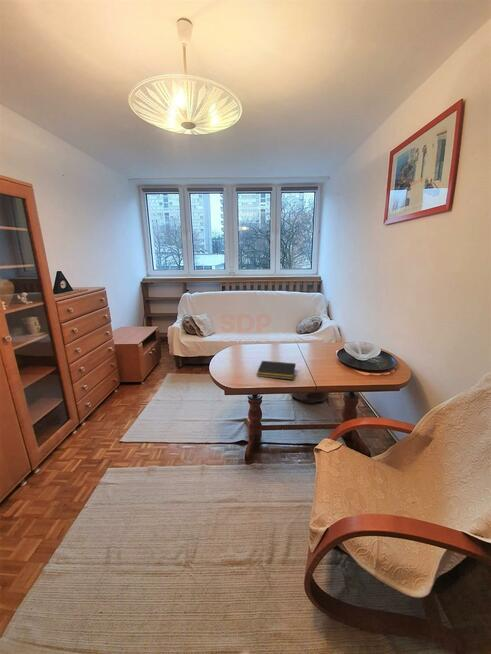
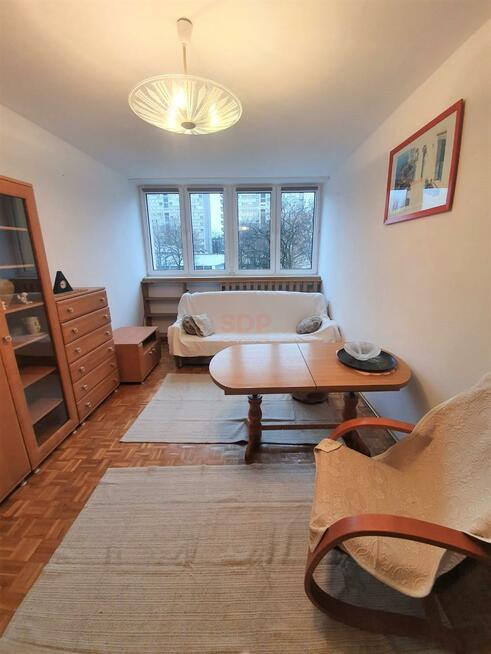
- notepad [255,360,297,381]
